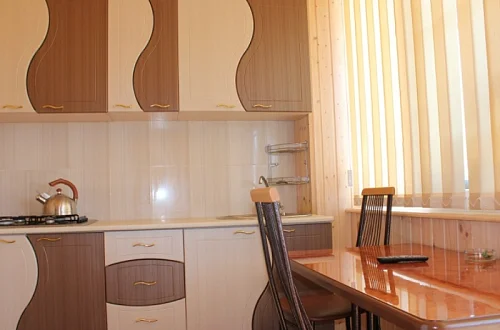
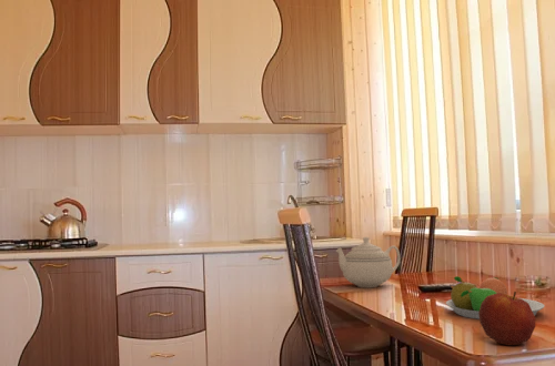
+ teapot [335,236,402,288]
+ fruit bowl [445,275,545,321]
+ apple [478,291,536,346]
